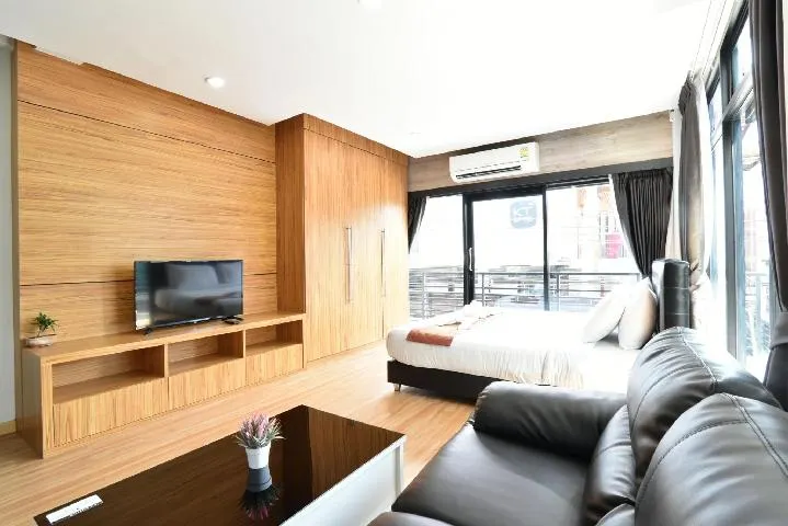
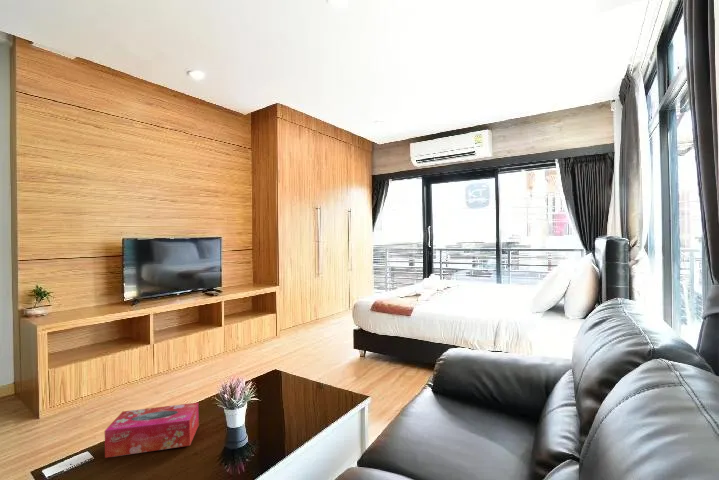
+ tissue box [104,402,200,459]
